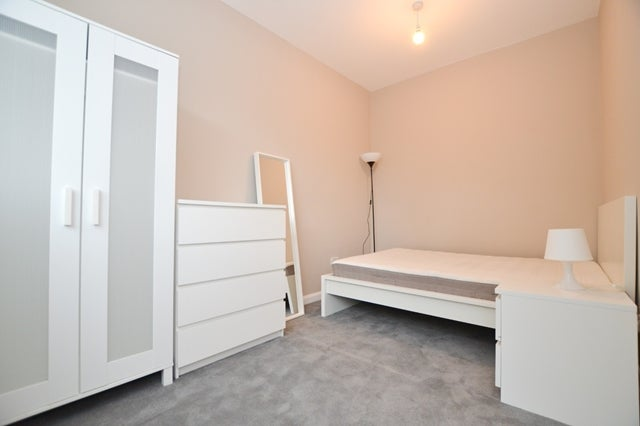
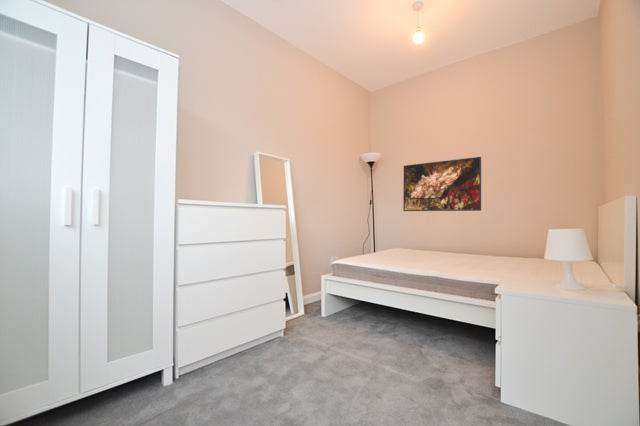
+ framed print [402,156,482,212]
